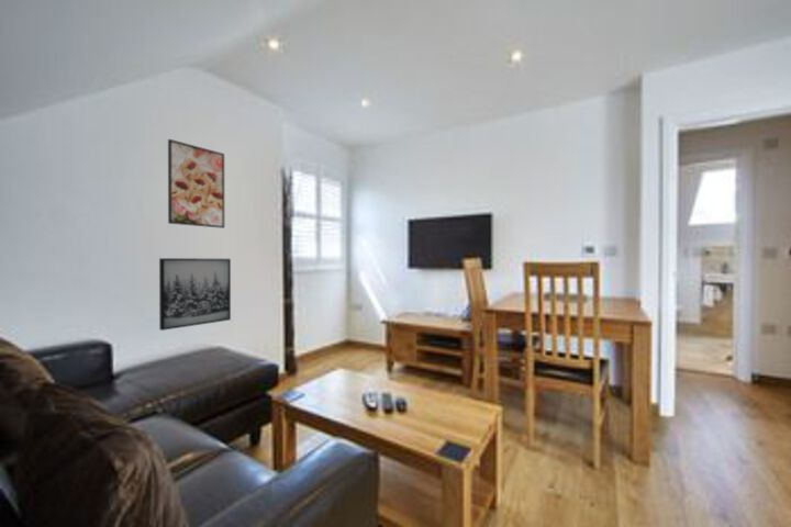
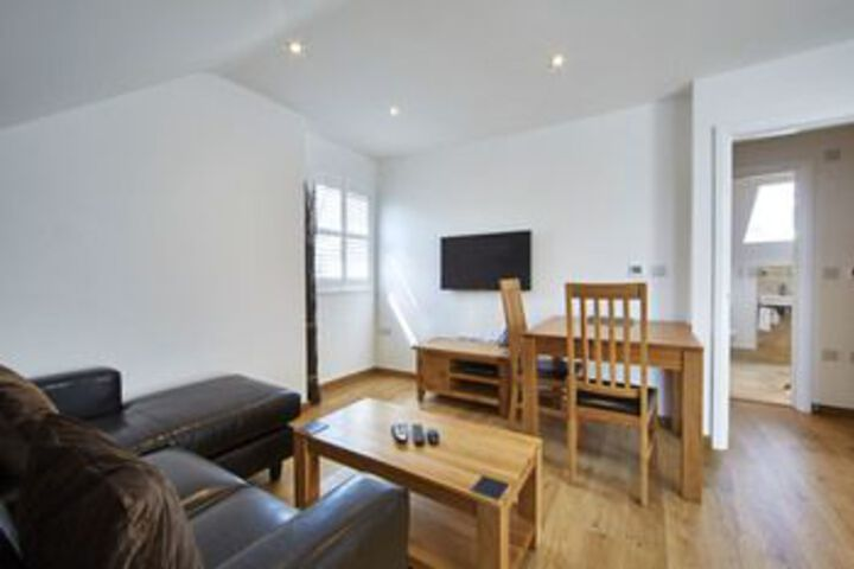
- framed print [167,138,225,229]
- wall art [158,257,232,332]
